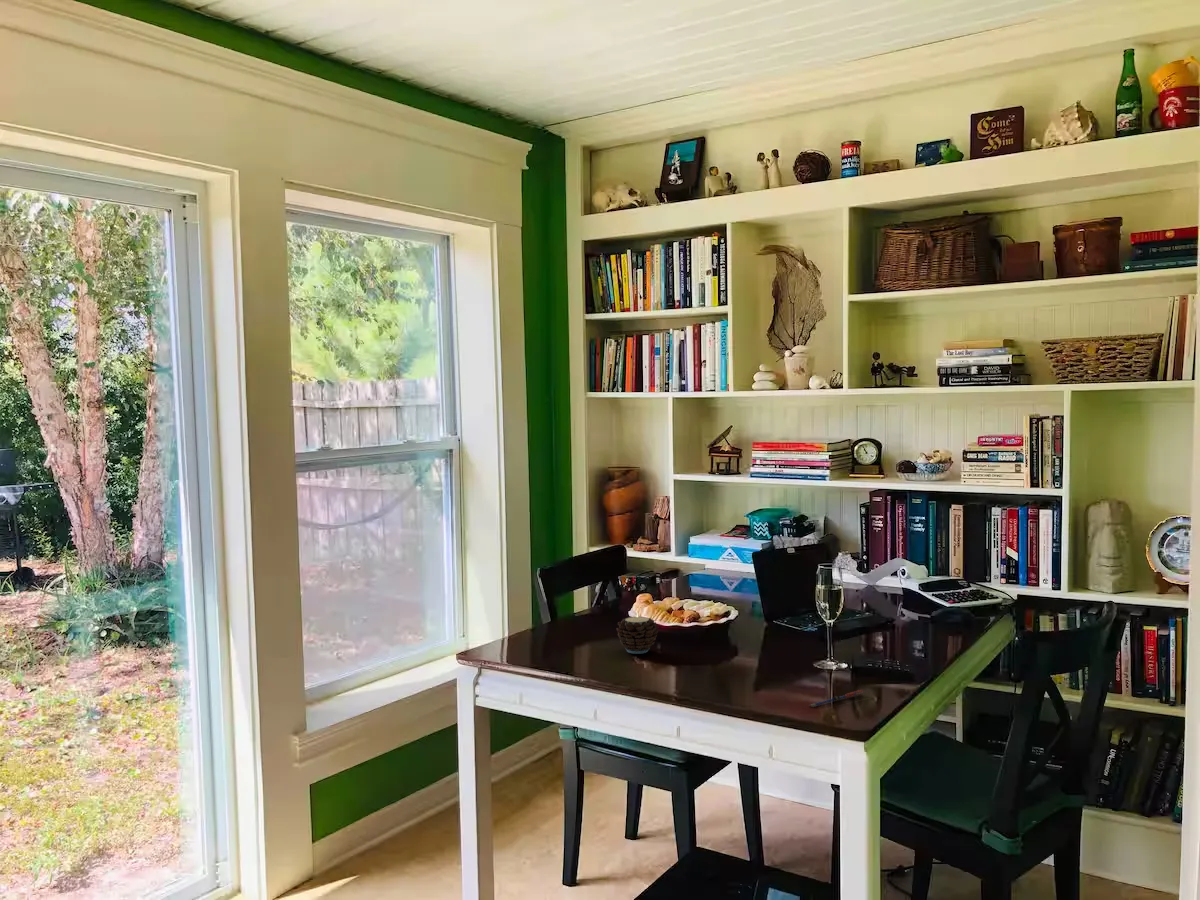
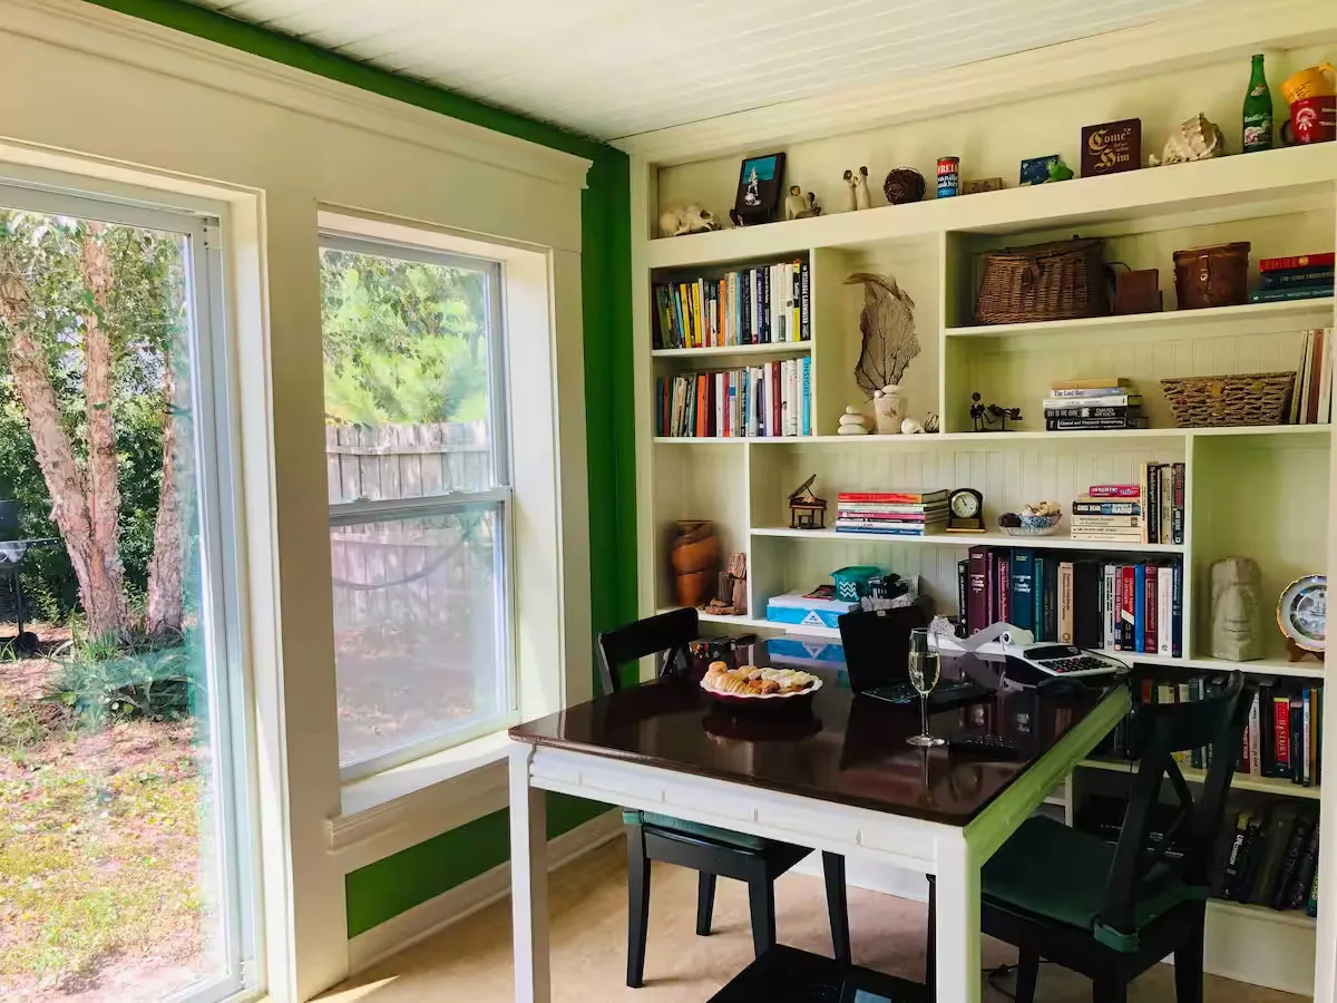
- candle [616,611,659,655]
- pen [809,689,866,708]
